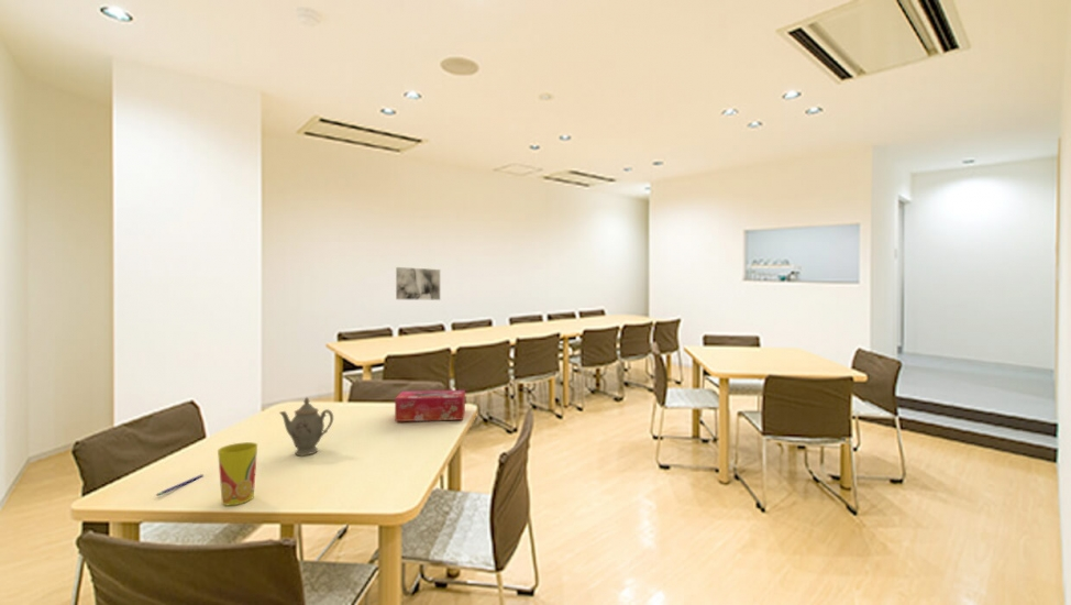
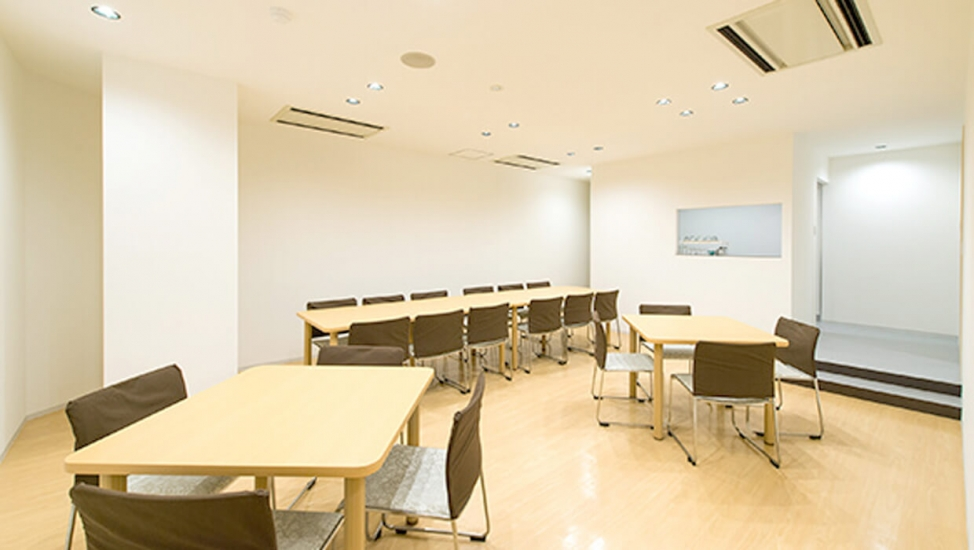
- wall art [395,266,441,301]
- cup [217,441,258,506]
- pen [155,473,205,497]
- tissue box [394,389,466,422]
- chinaware [278,396,334,457]
